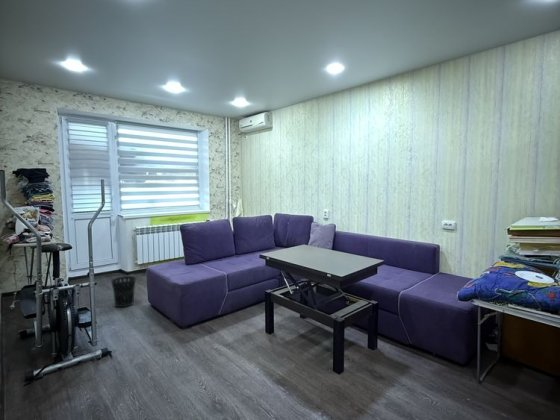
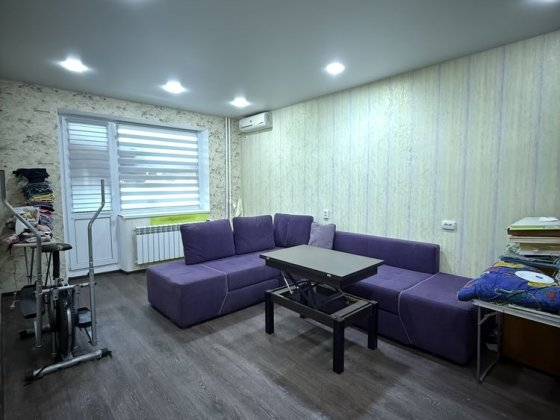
- wastebasket [110,275,137,308]
